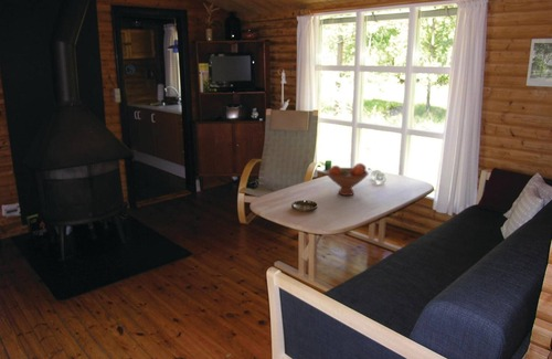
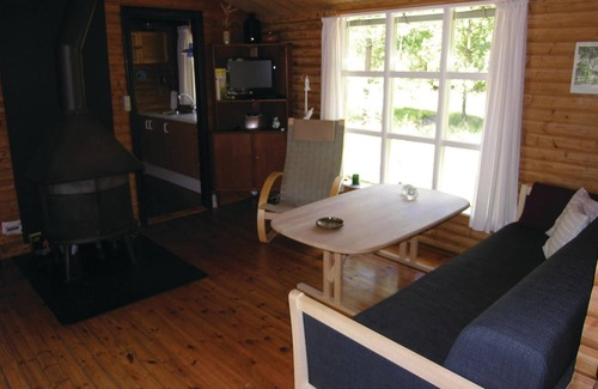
- fruit bowl [325,162,370,197]
